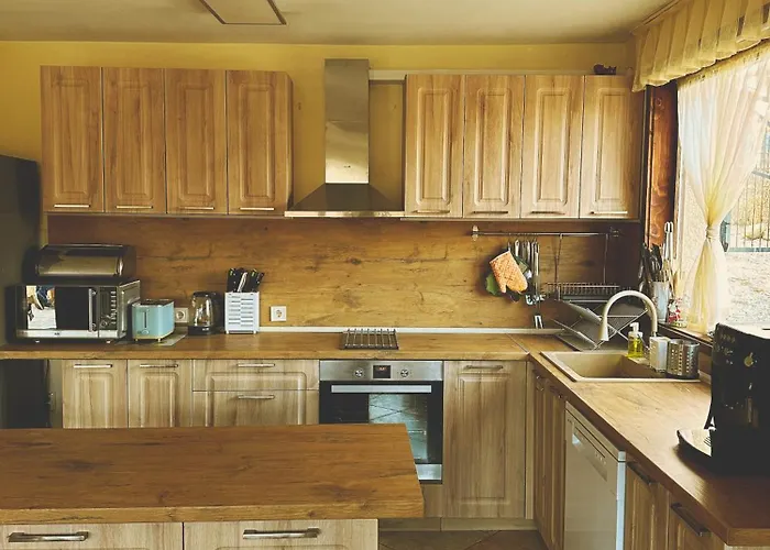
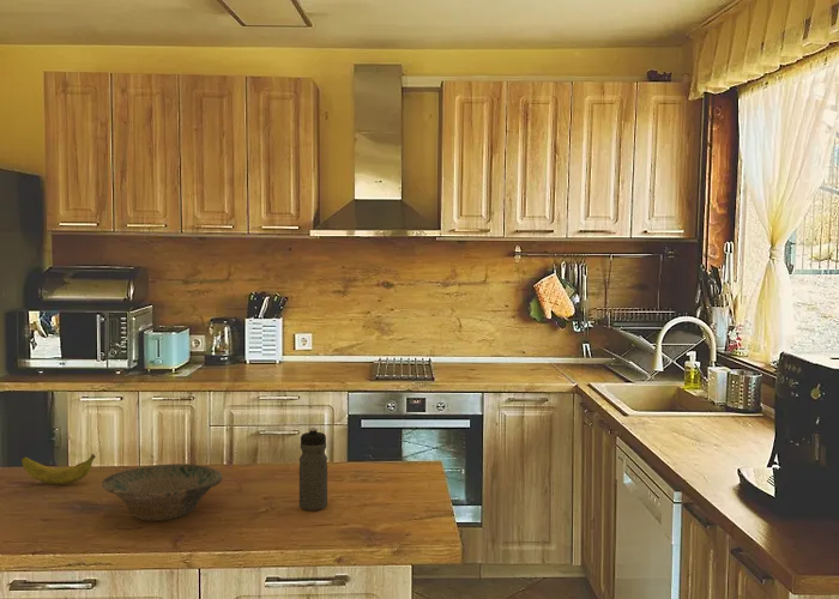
+ banana [20,453,97,485]
+ bowl [101,462,224,522]
+ water bottle [298,426,328,512]
